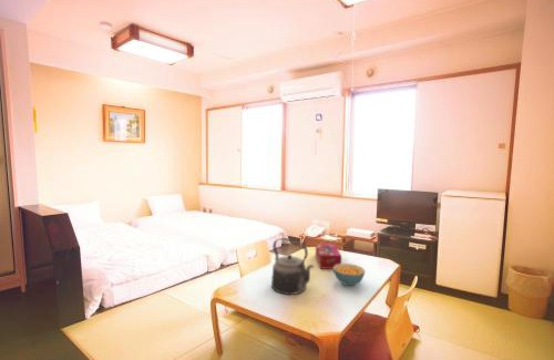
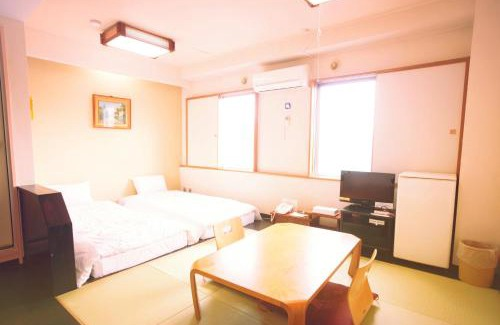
- kettle [270,237,315,296]
- cereal bowl [332,263,367,287]
- tissue box [315,243,342,270]
